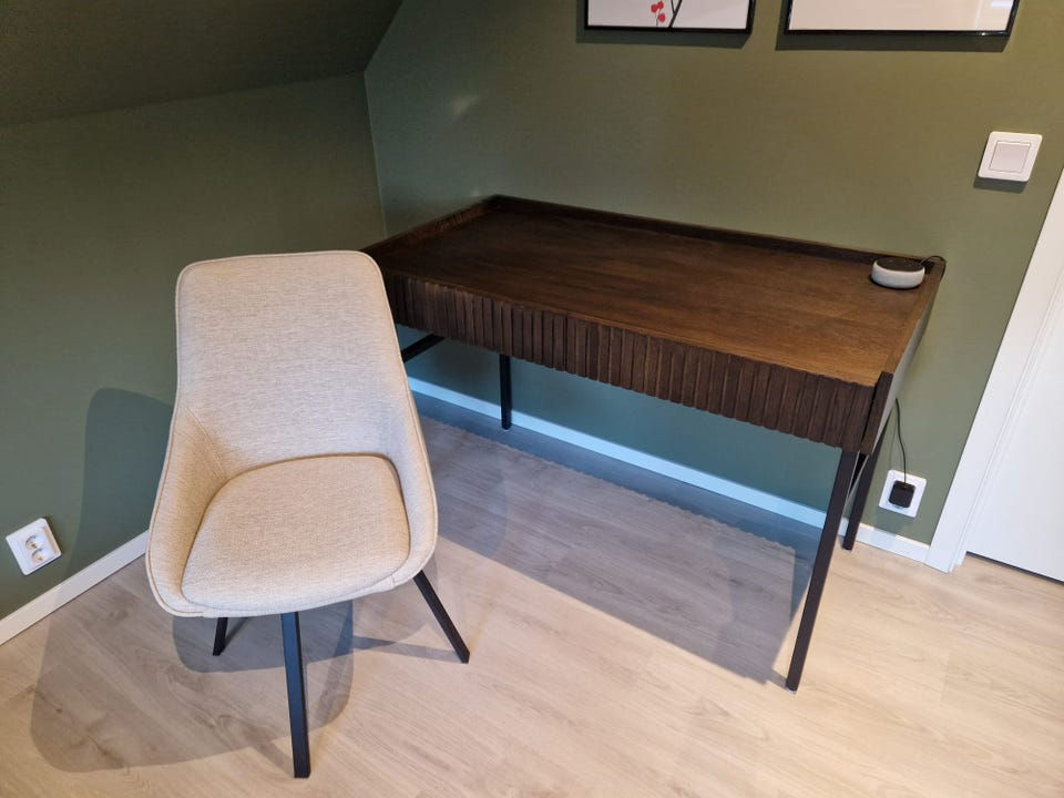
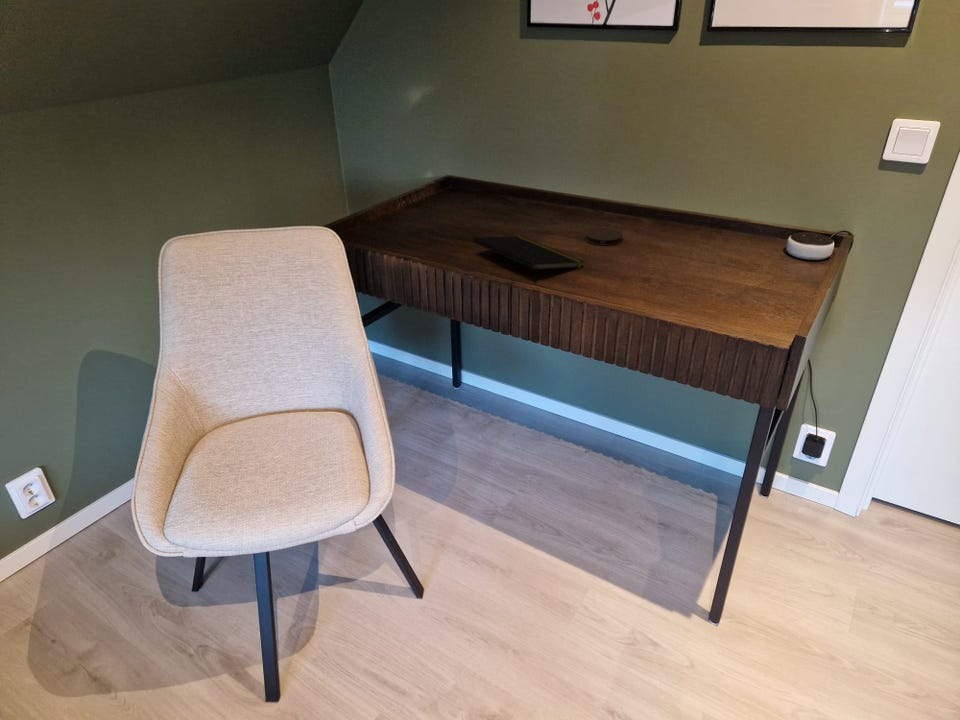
+ notepad [472,235,586,285]
+ coaster [584,227,624,246]
